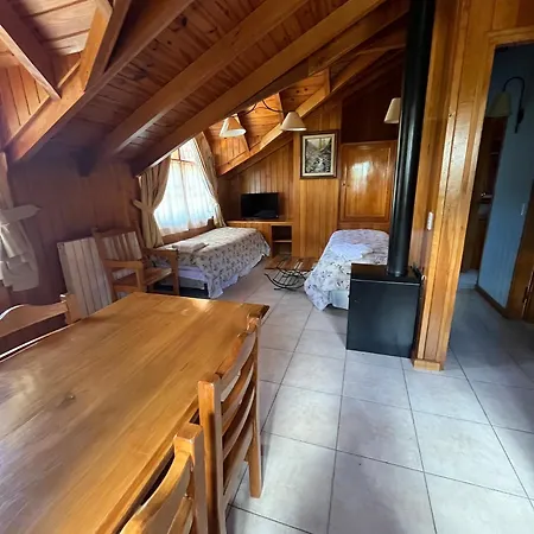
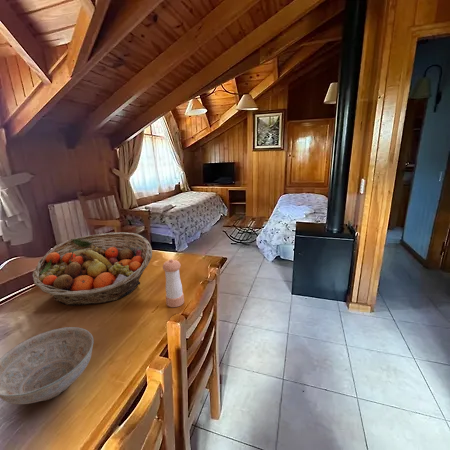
+ pepper shaker [162,258,185,308]
+ decorative bowl [0,326,94,405]
+ fruit basket [32,231,153,307]
